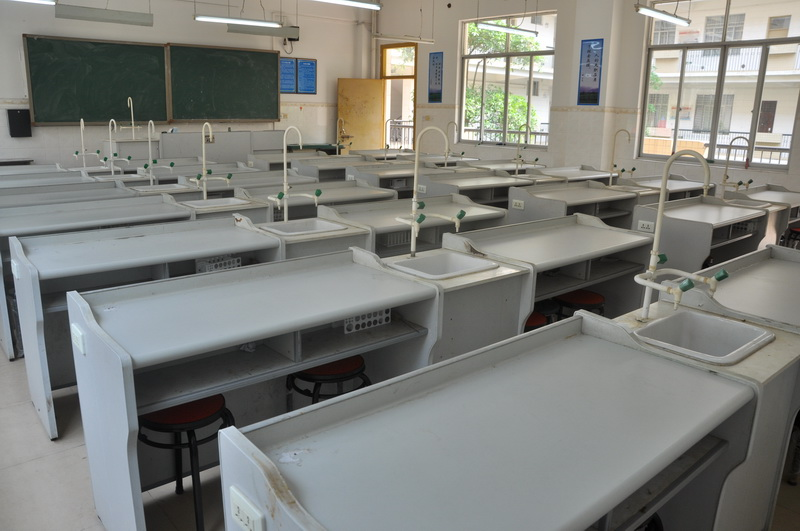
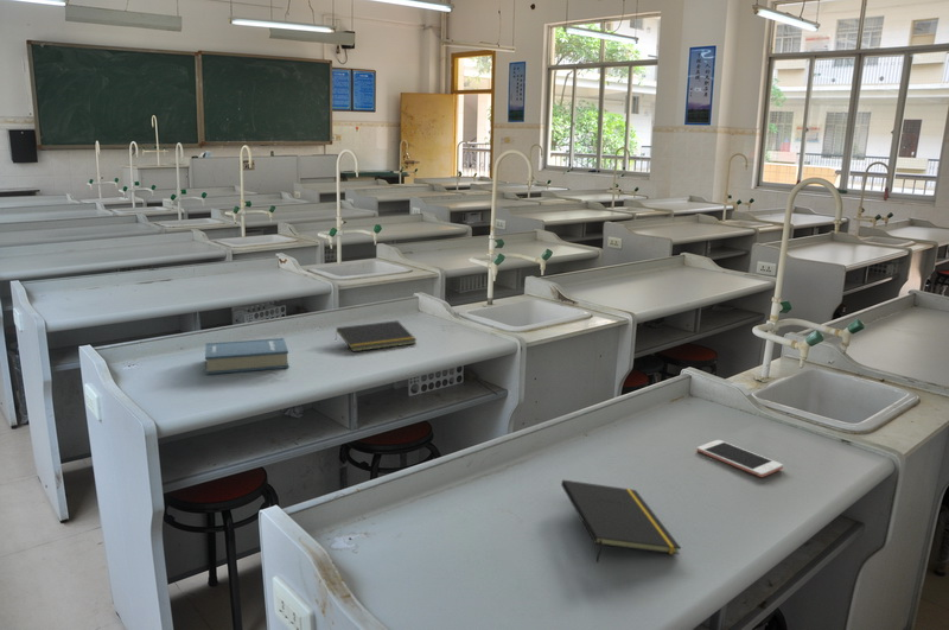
+ hardback book [204,337,291,375]
+ notepad [560,479,682,564]
+ cell phone [695,439,784,478]
+ notepad [335,319,418,352]
